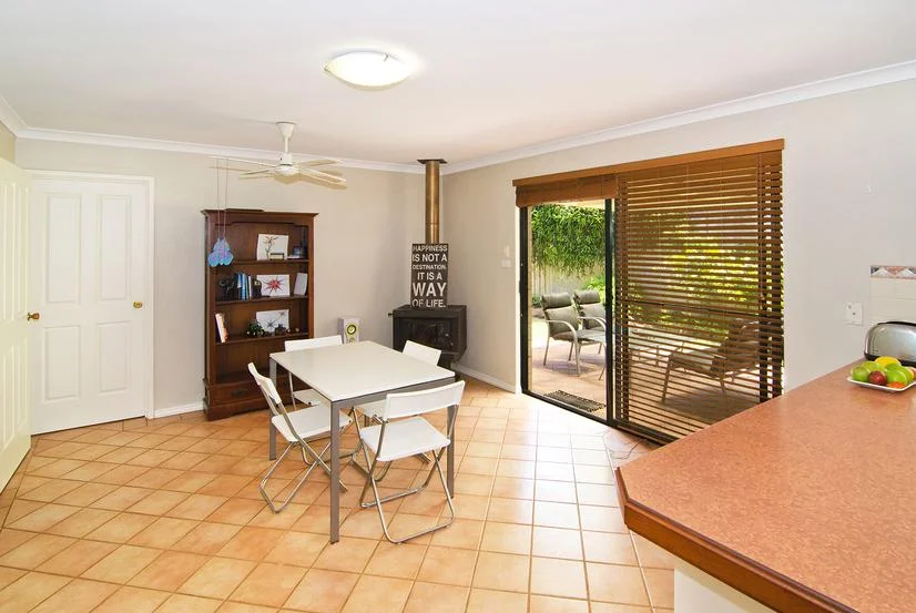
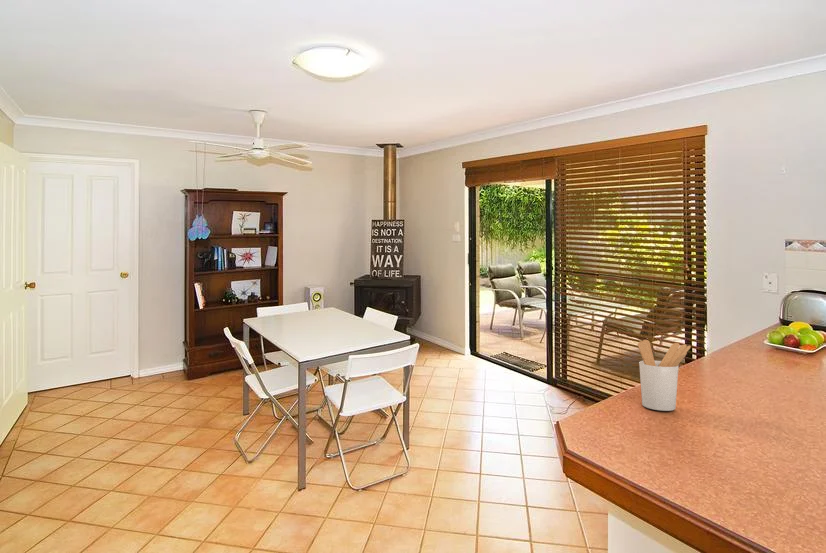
+ utensil holder [637,339,692,412]
